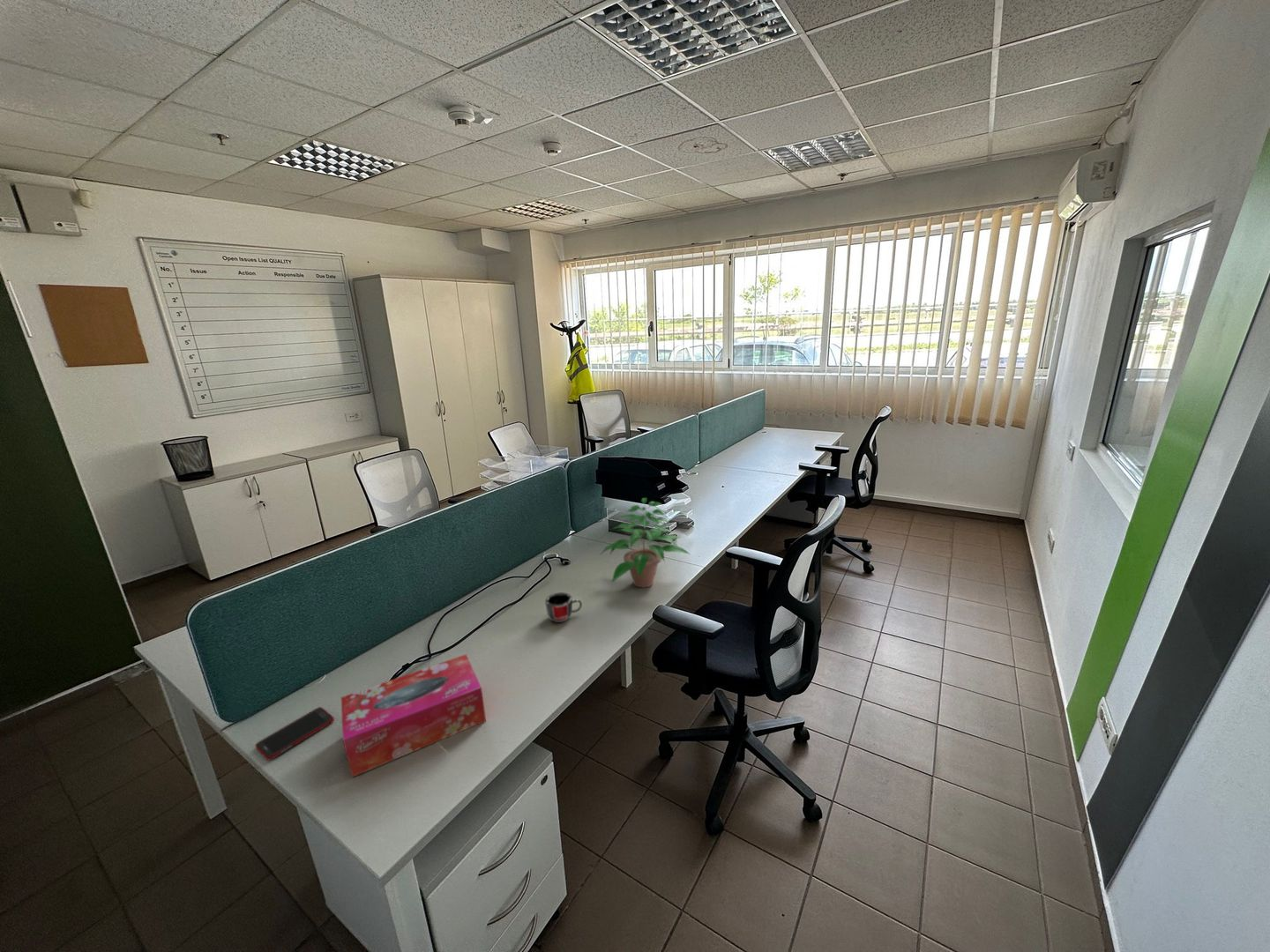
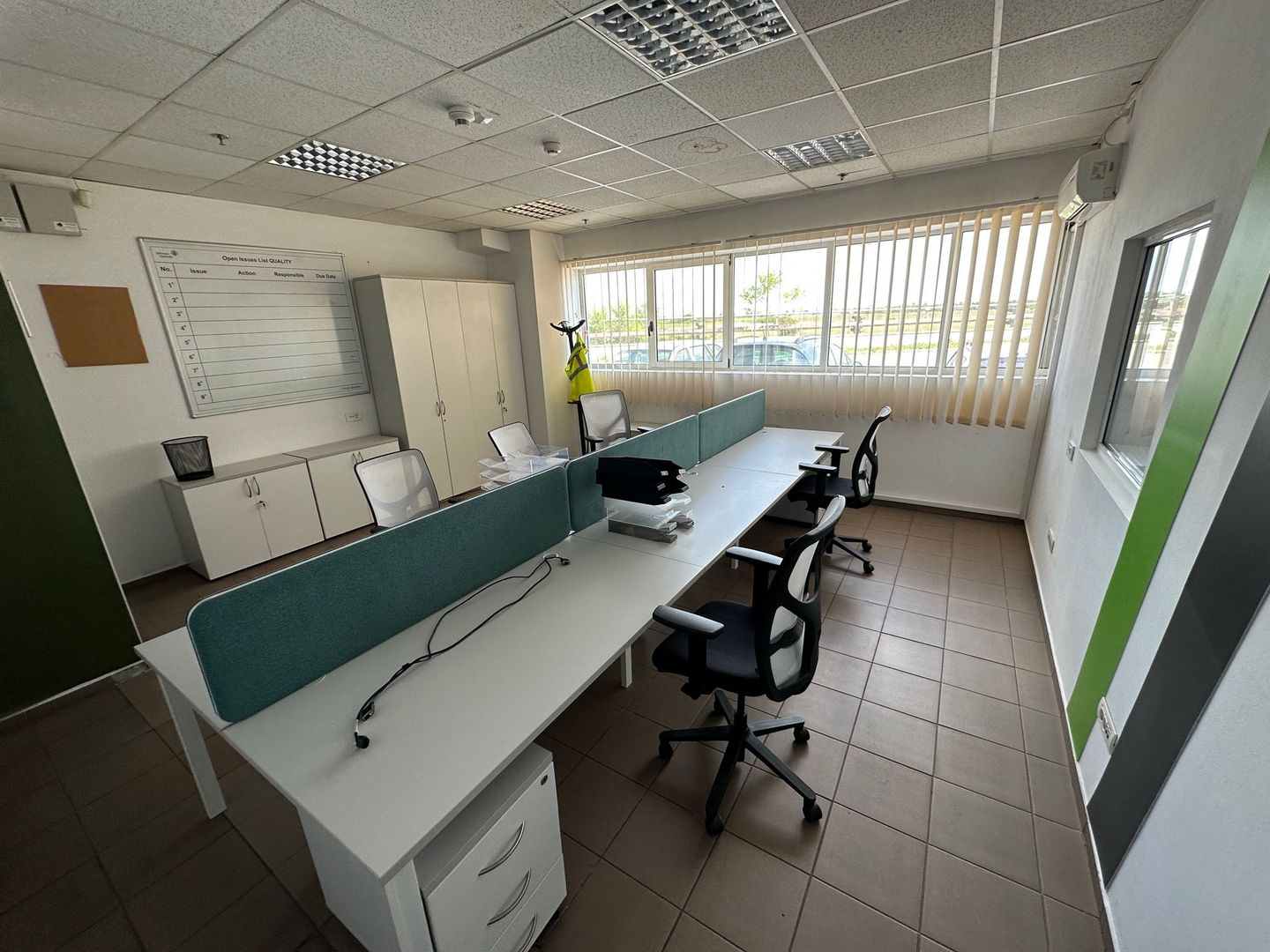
- tissue box [340,653,487,778]
- cell phone [255,706,335,762]
- potted plant [599,497,691,589]
- mug [544,591,583,623]
